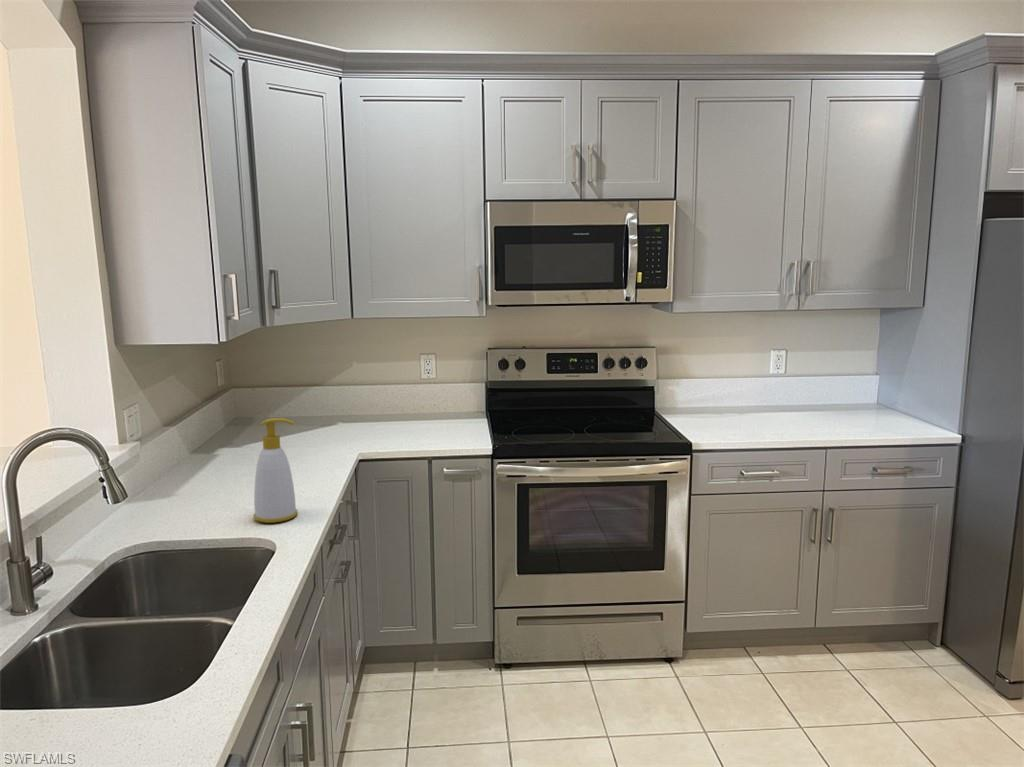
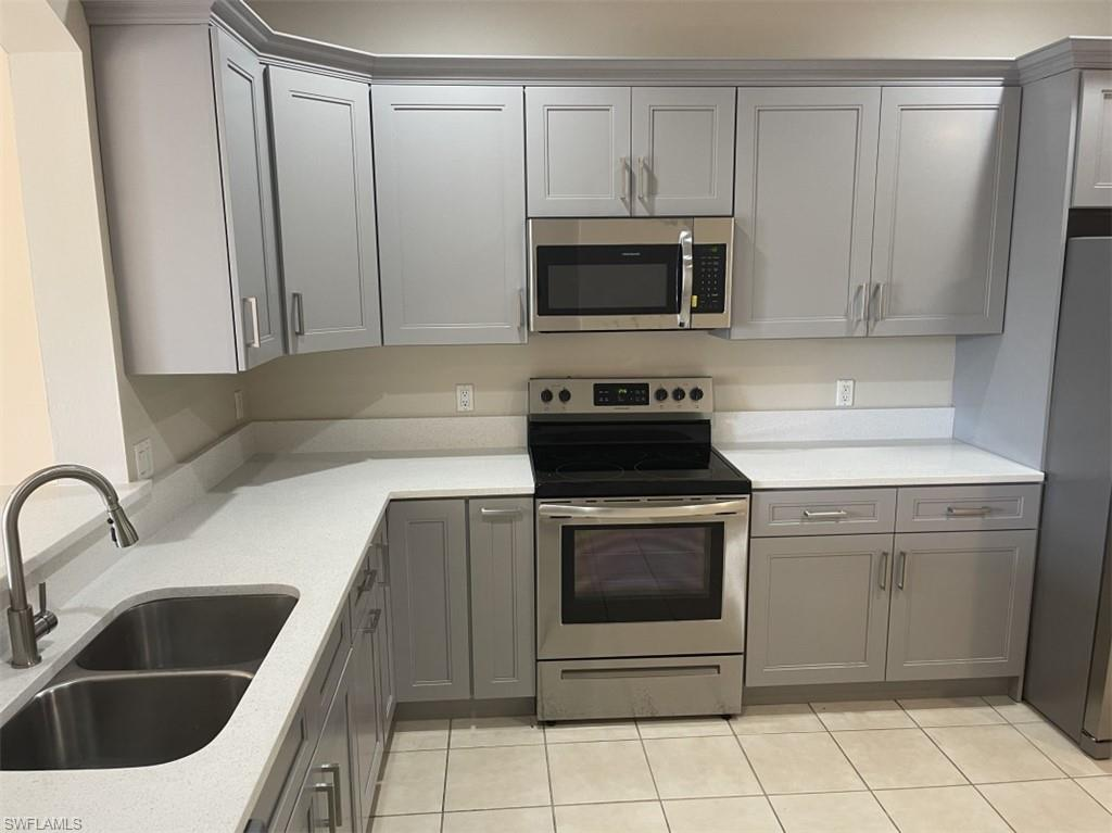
- soap bottle [253,417,298,524]
